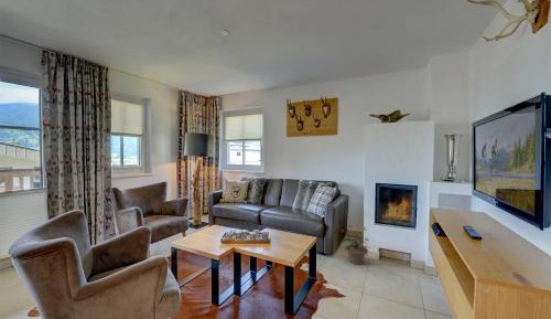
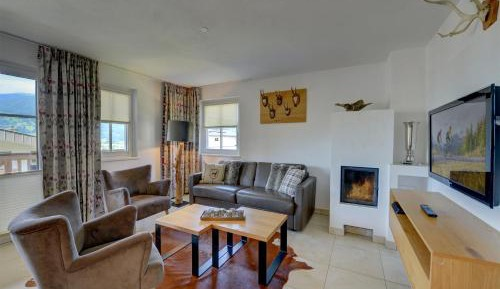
- potted plant [339,223,371,266]
